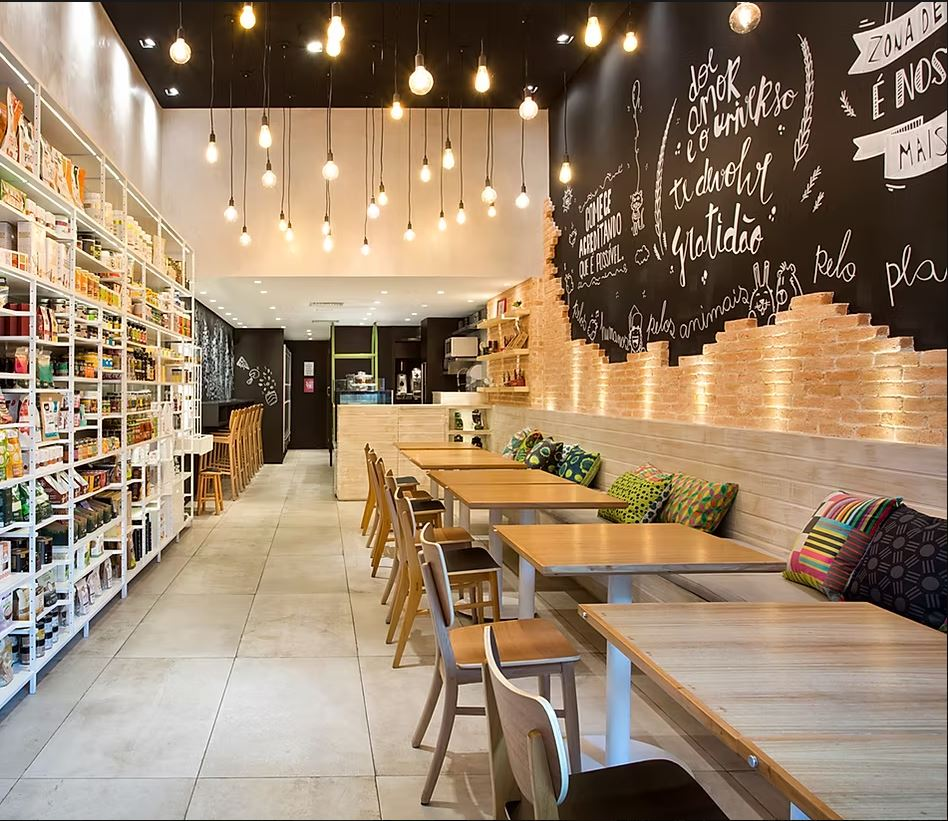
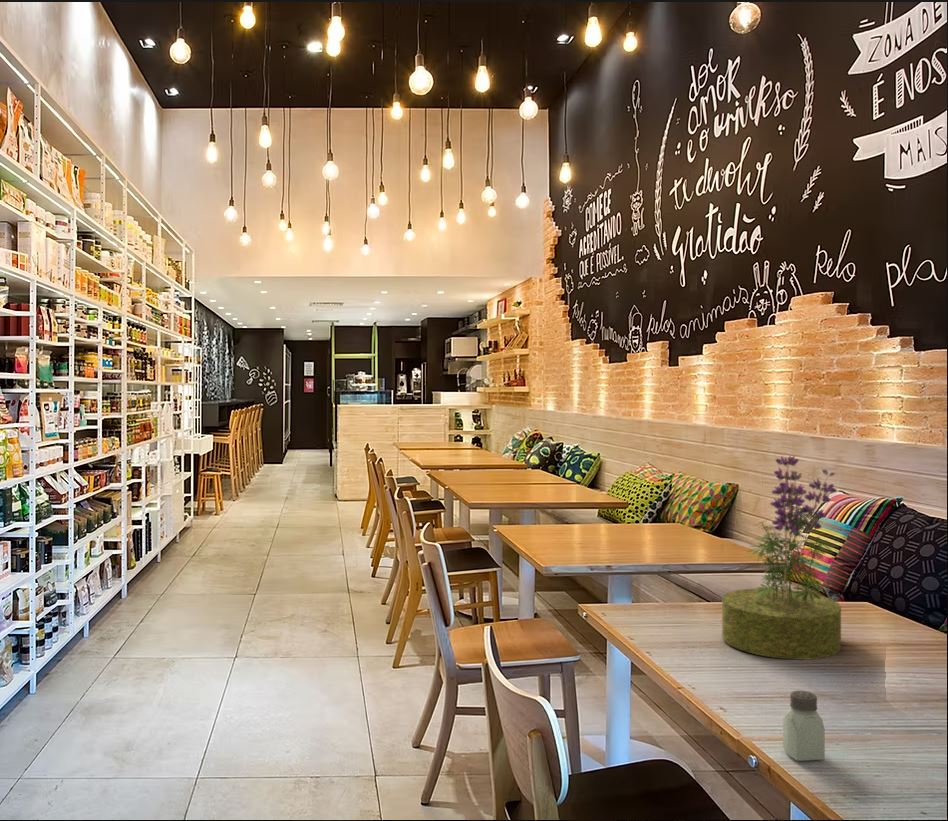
+ saltshaker [782,690,826,762]
+ potted plant [721,455,842,661]
